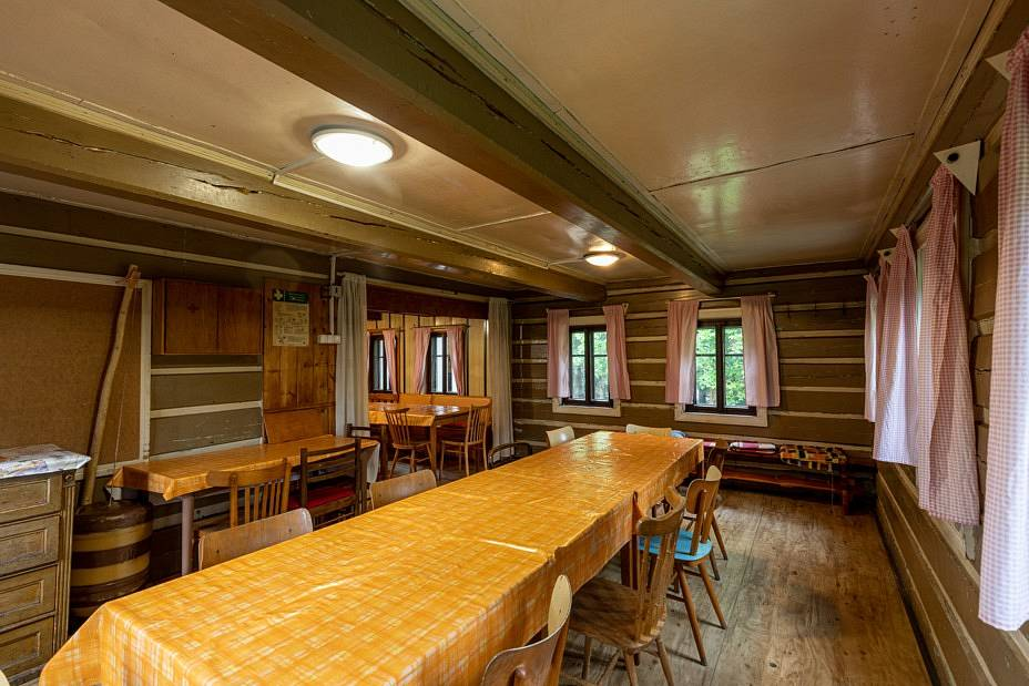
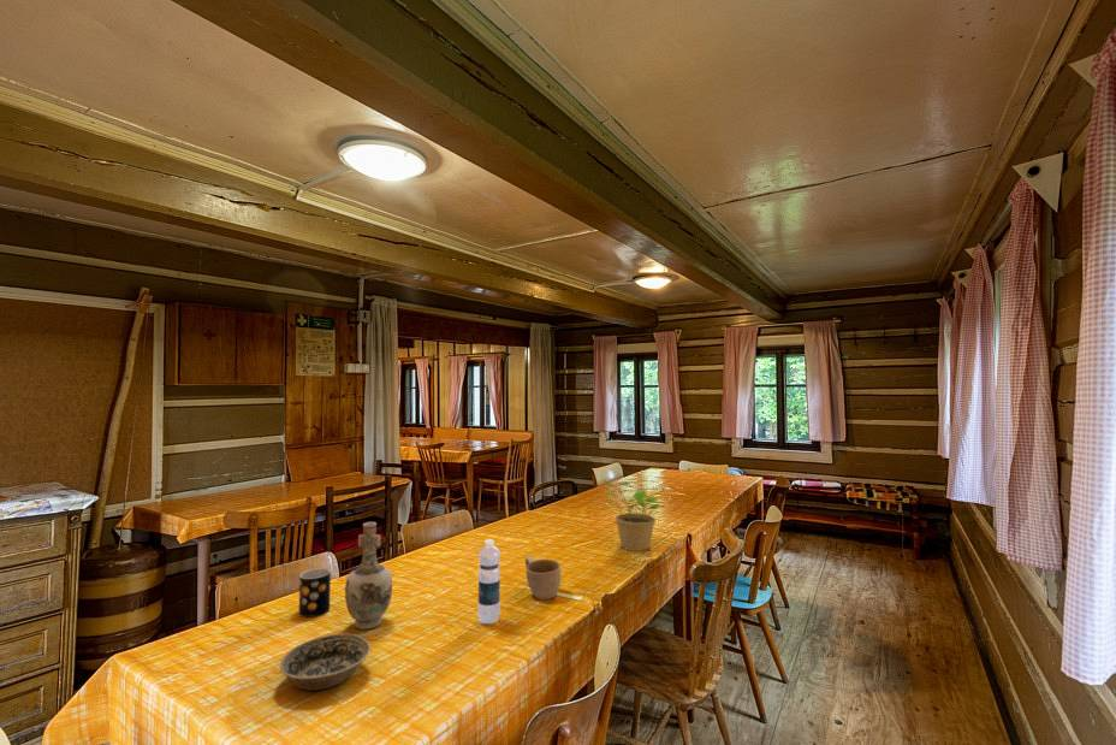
+ bowl [279,632,372,692]
+ mug [298,567,332,619]
+ water bottle [477,538,501,625]
+ vase [344,521,393,631]
+ potted plant [602,479,661,552]
+ cup [524,554,563,601]
